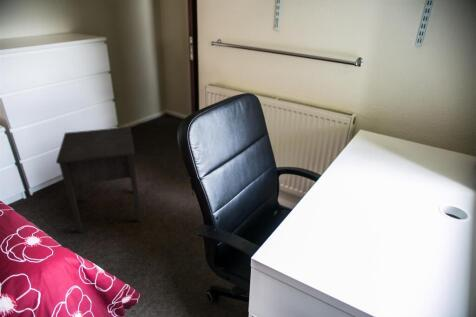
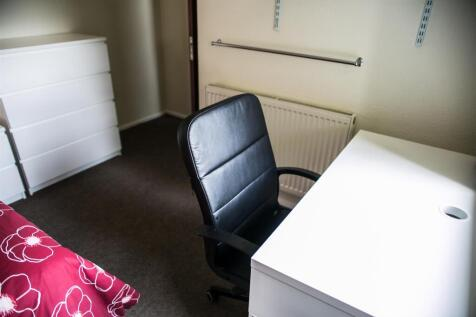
- nightstand [55,126,142,234]
